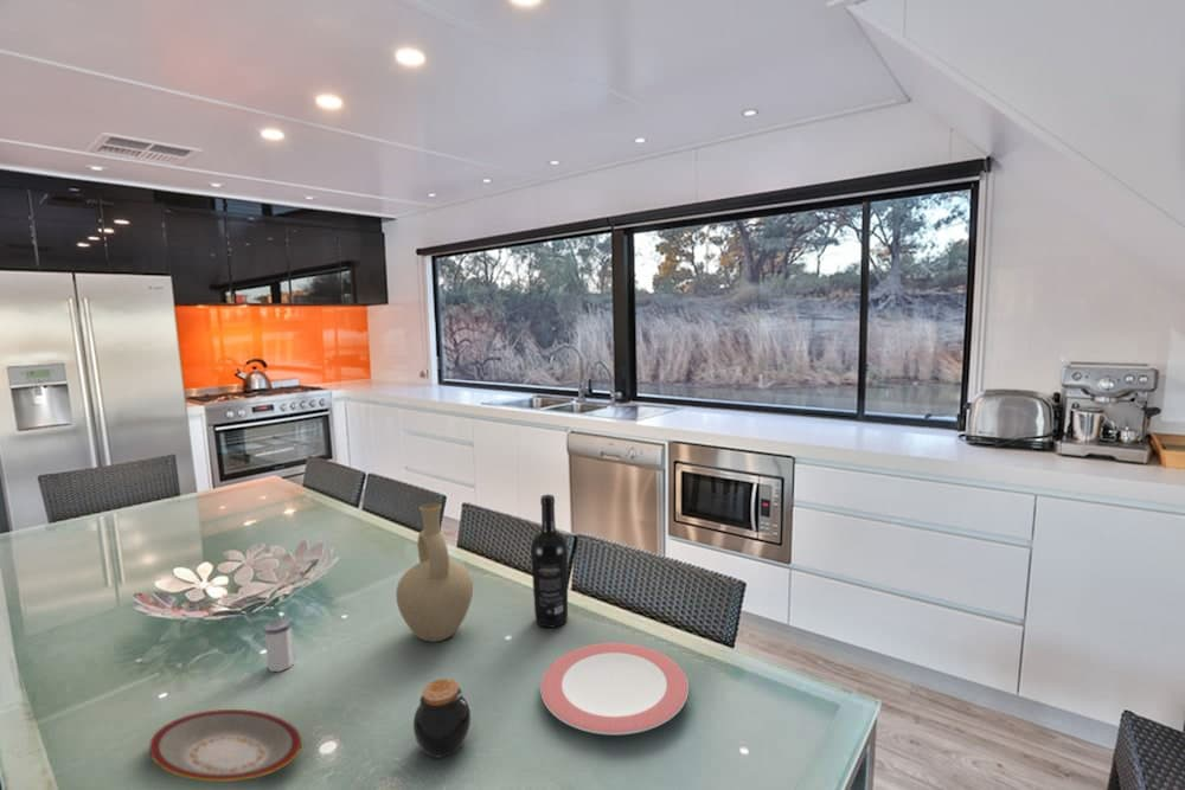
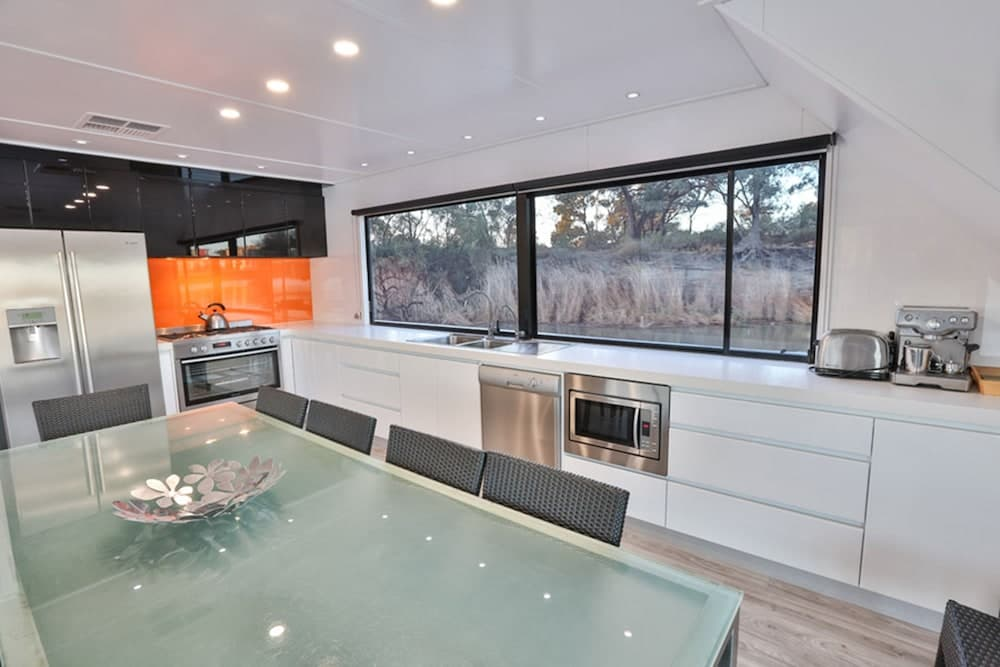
- salt shaker [262,617,295,673]
- vase [395,502,474,643]
- jar [412,677,472,758]
- plate [539,642,690,736]
- plate [148,708,303,783]
- wine bottle [530,494,569,629]
